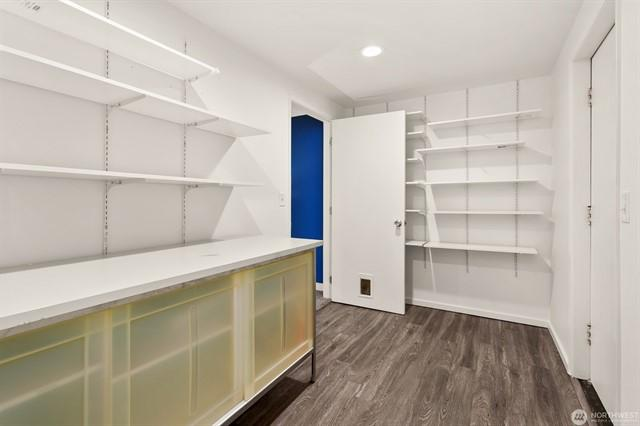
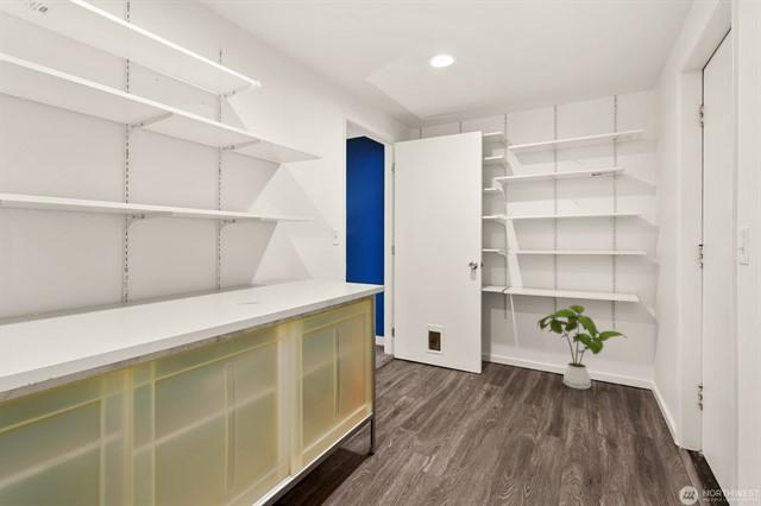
+ house plant [536,304,627,391]
